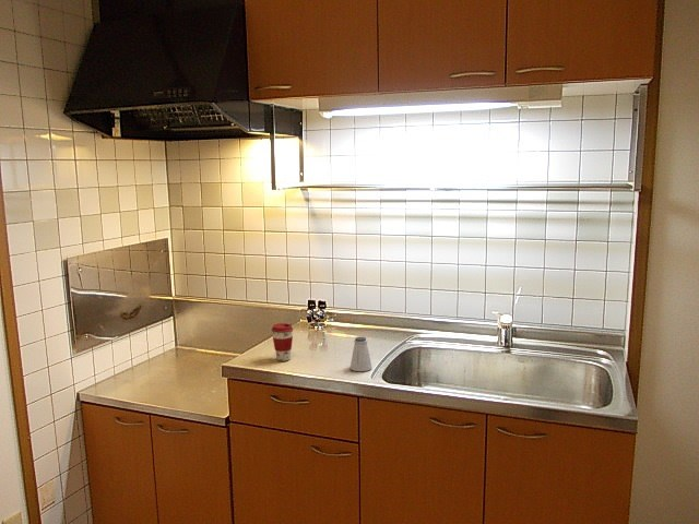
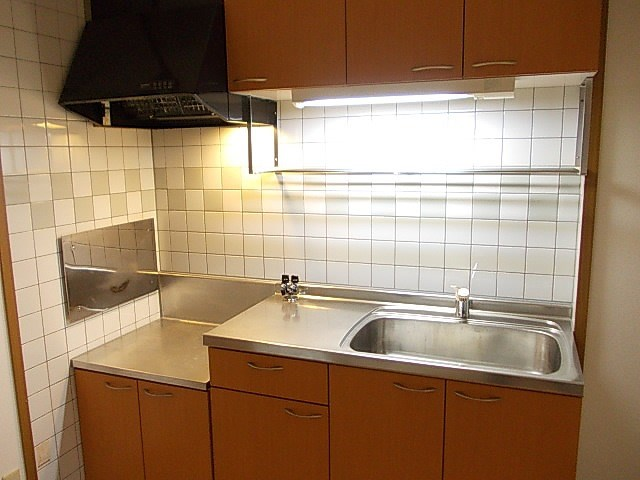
- coffee cup [271,322,295,362]
- saltshaker [350,336,372,372]
